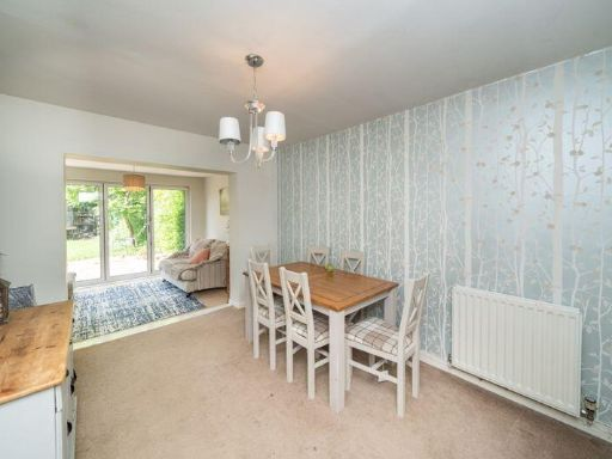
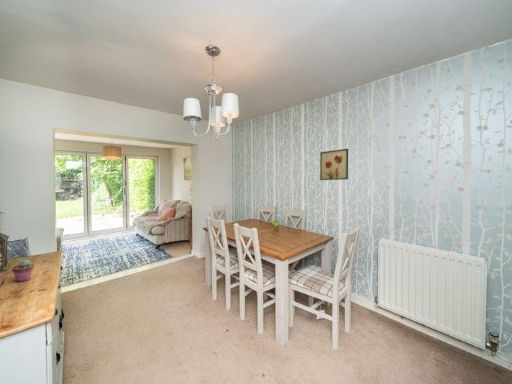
+ wall art [319,148,349,181]
+ potted succulent [11,259,35,283]
